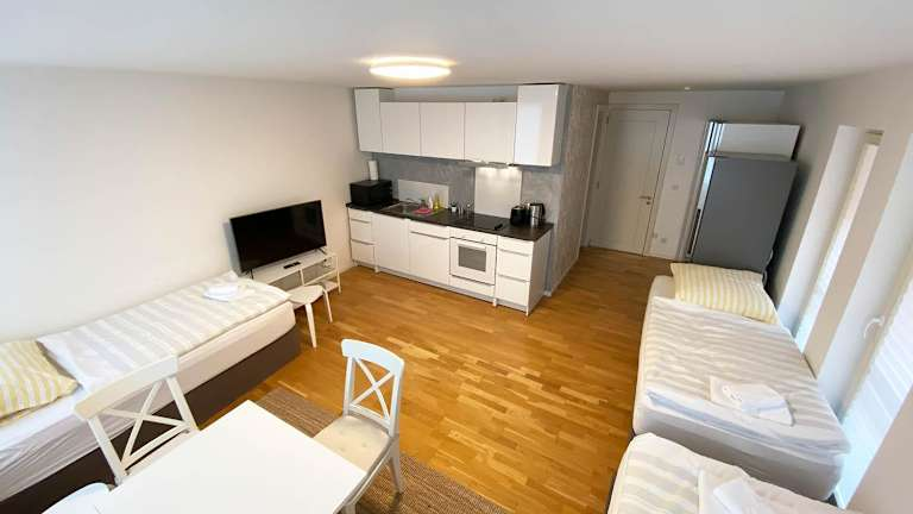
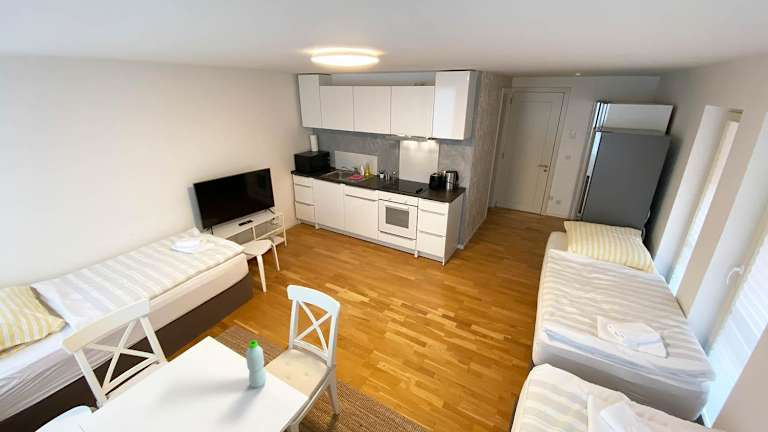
+ water bottle [245,340,267,388]
